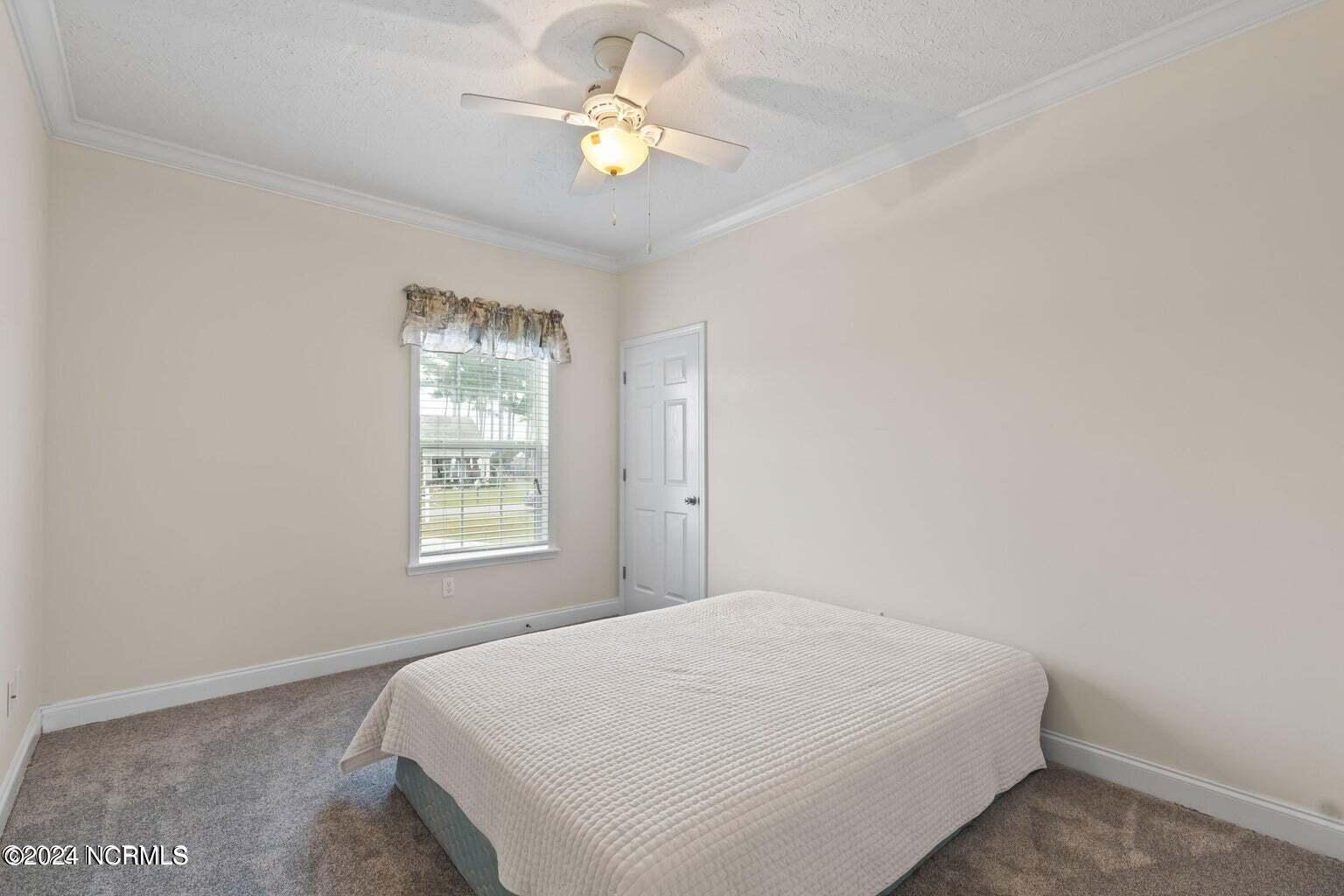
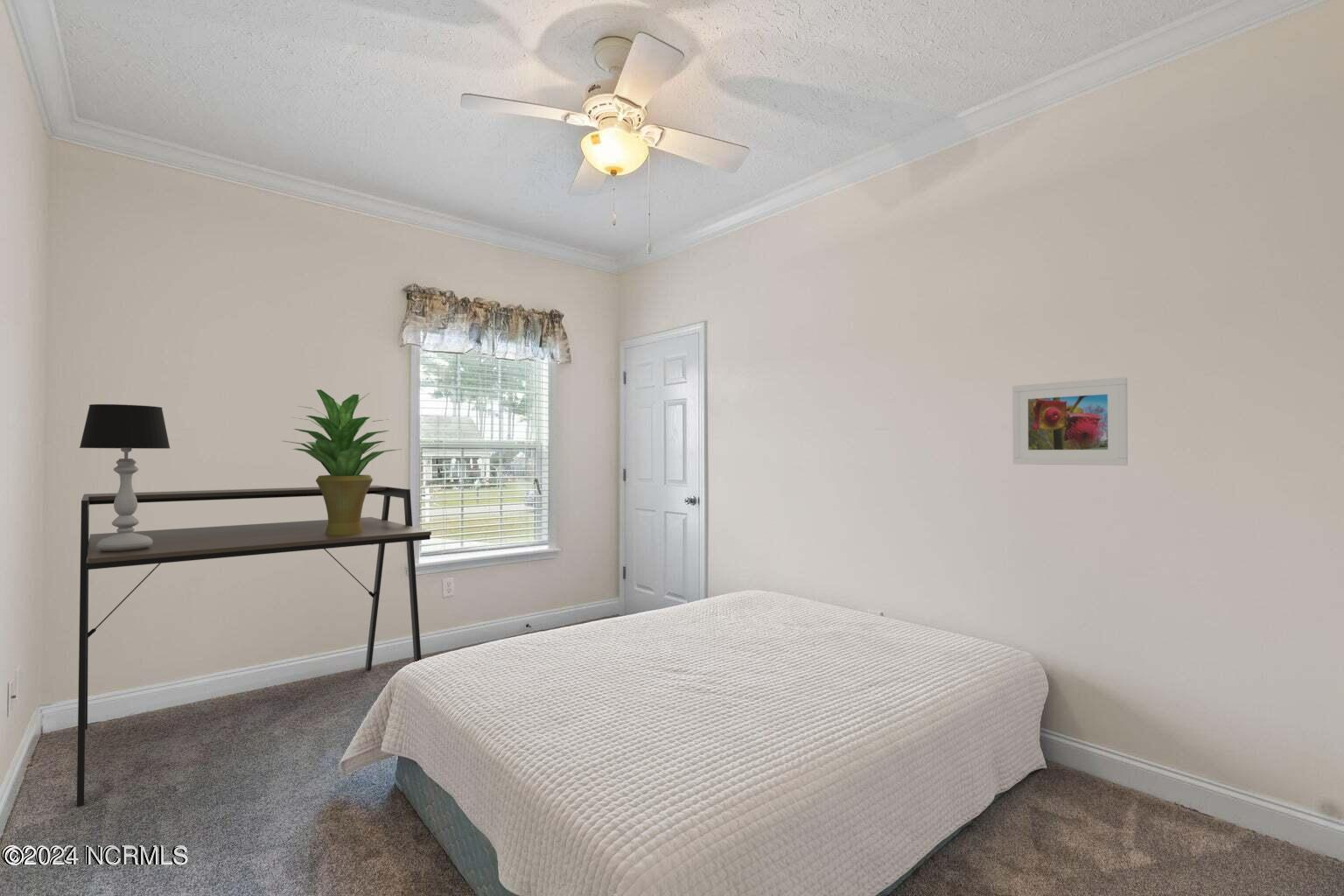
+ desk [76,485,432,808]
+ table lamp [79,403,171,551]
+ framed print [1012,376,1129,466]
+ potted plant [283,388,403,535]
